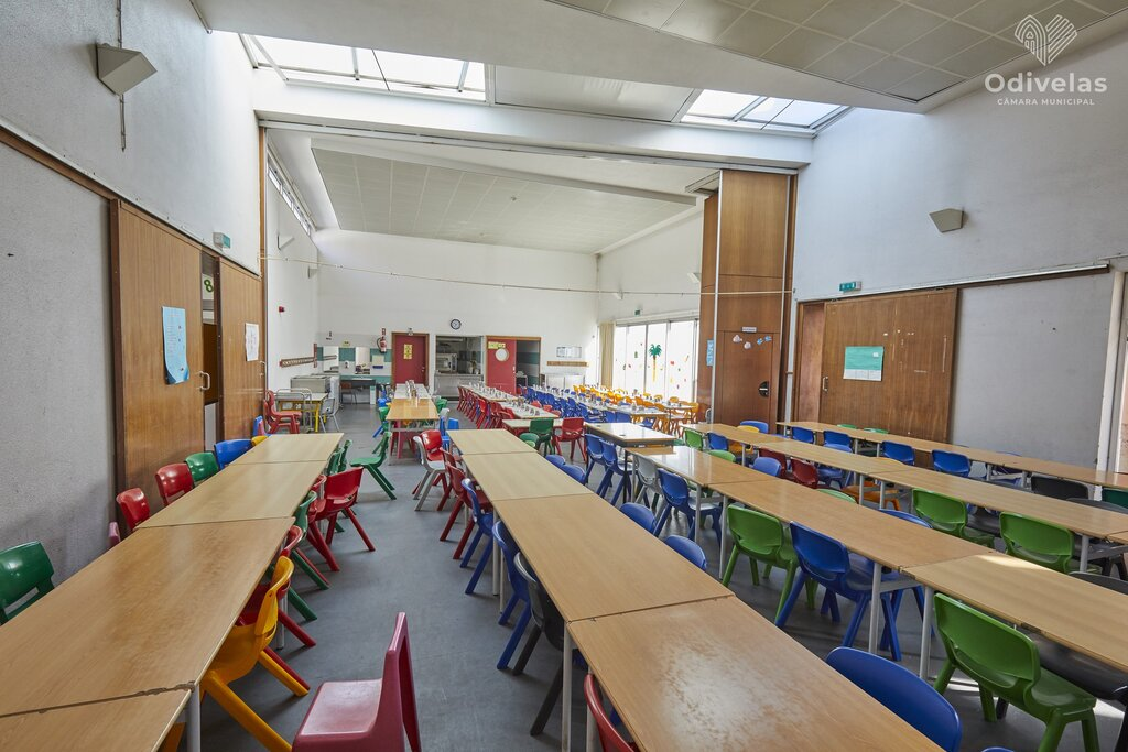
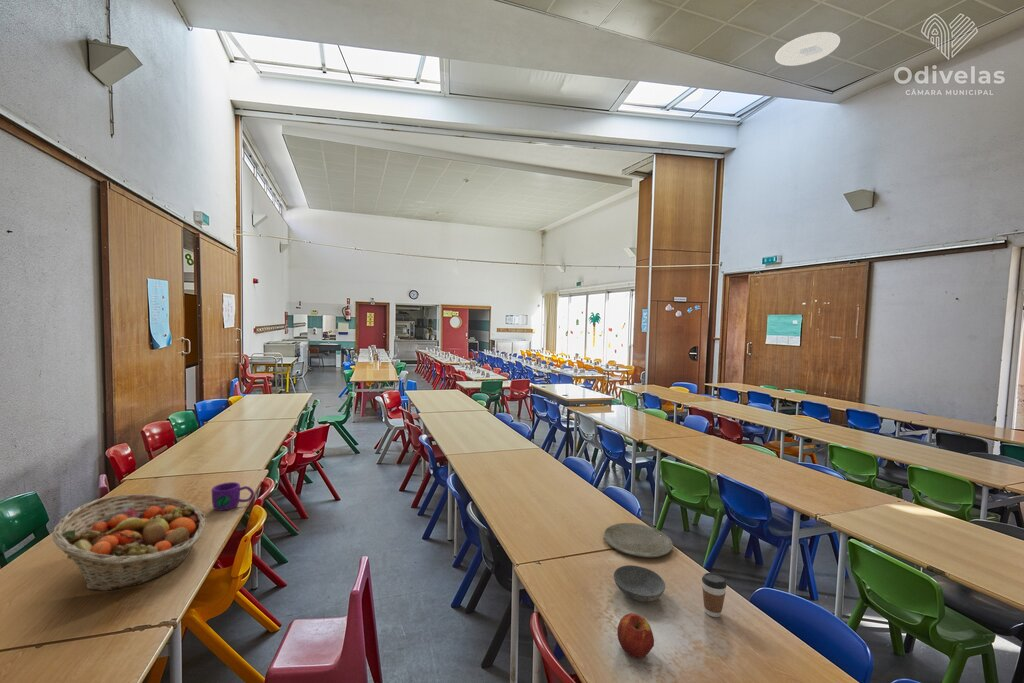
+ plate [603,522,674,558]
+ fruit basket [51,493,207,592]
+ bowl [613,564,666,603]
+ mug [211,481,255,512]
+ apple [616,612,655,659]
+ coffee cup [701,572,727,618]
+ ceiling light [774,31,841,67]
